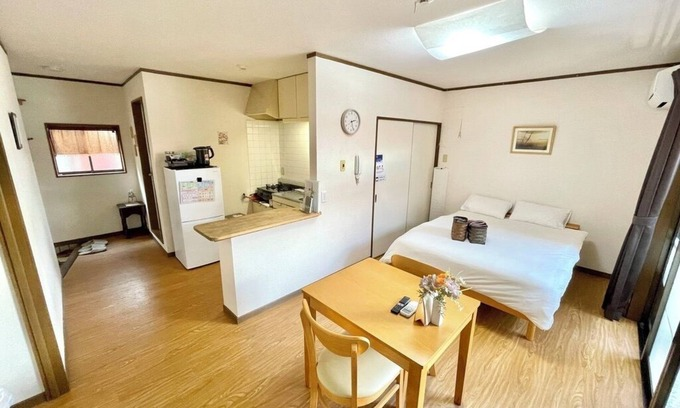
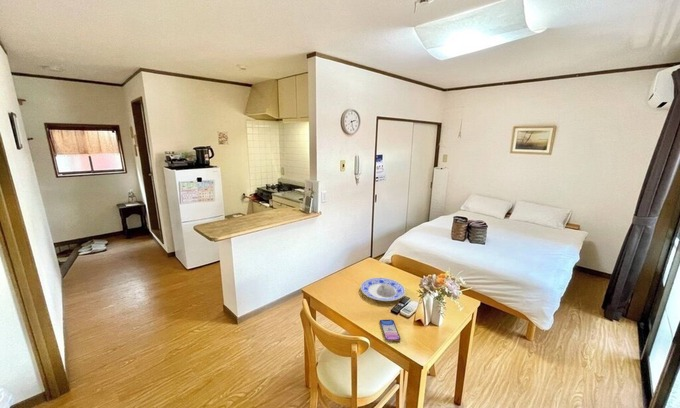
+ smartphone [379,319,402,342]
+ plate [360,277,406,302]
